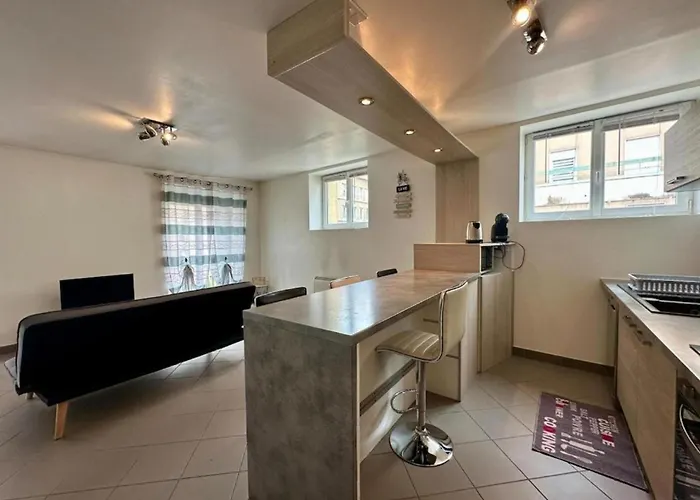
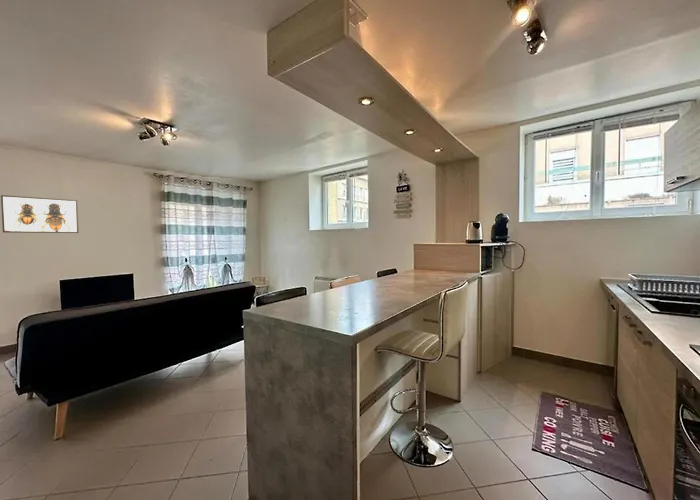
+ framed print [0,194,80,234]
